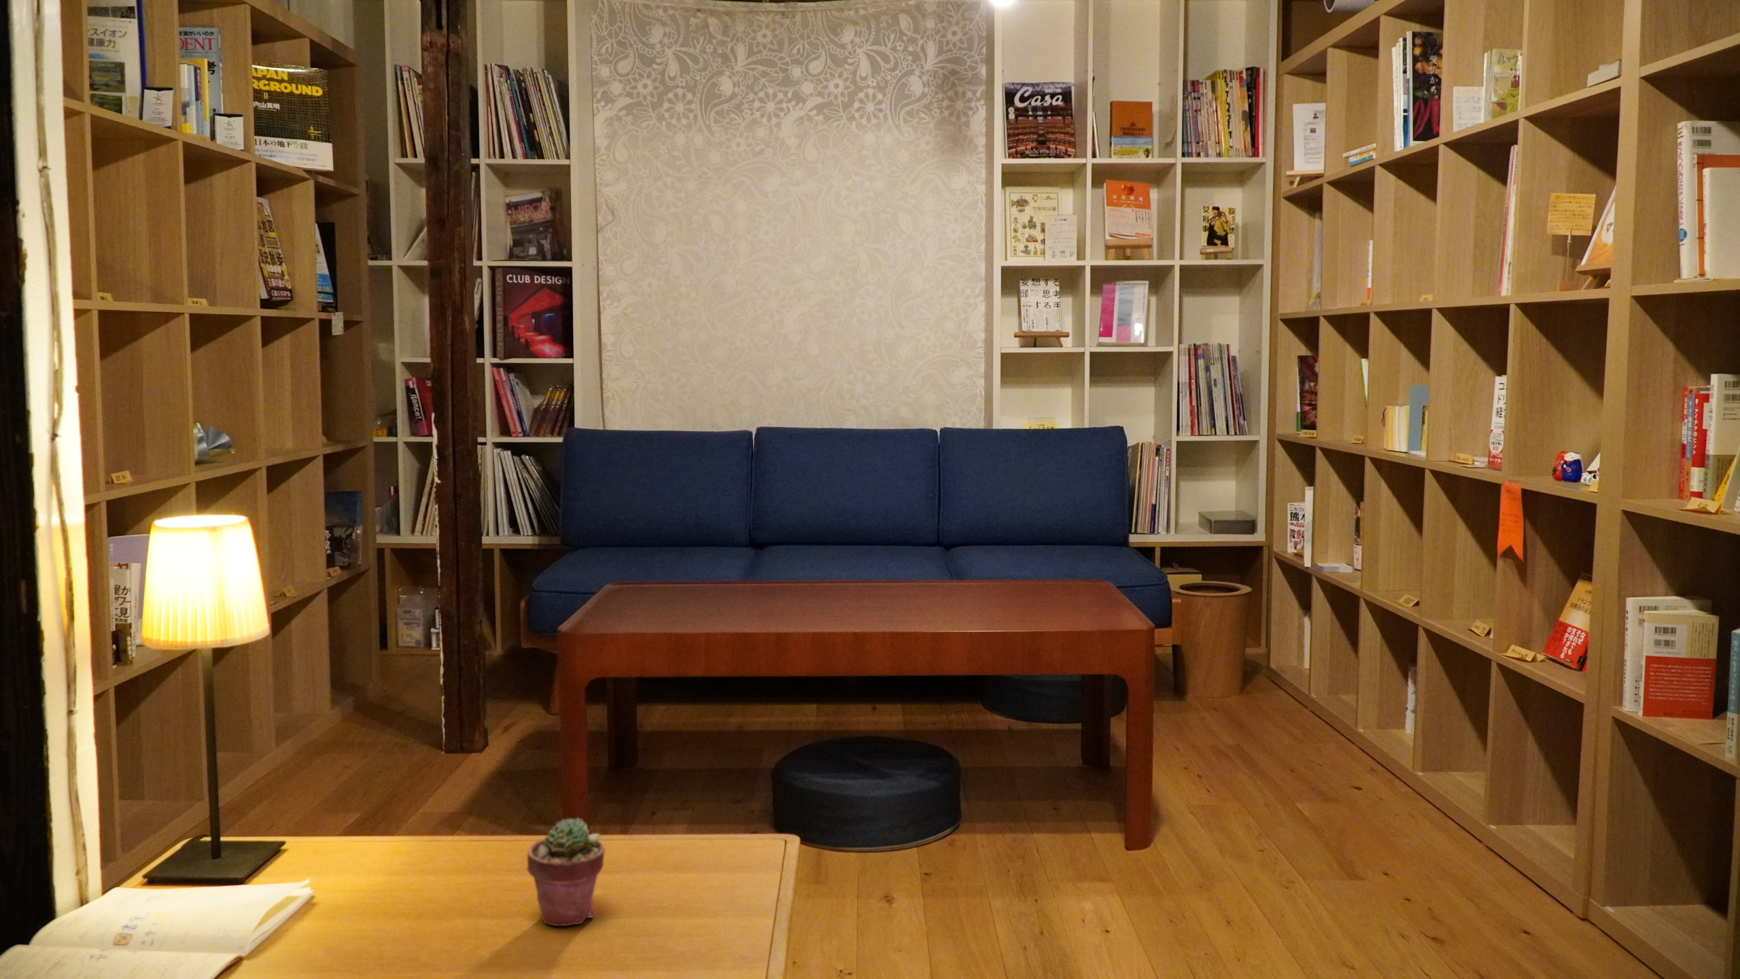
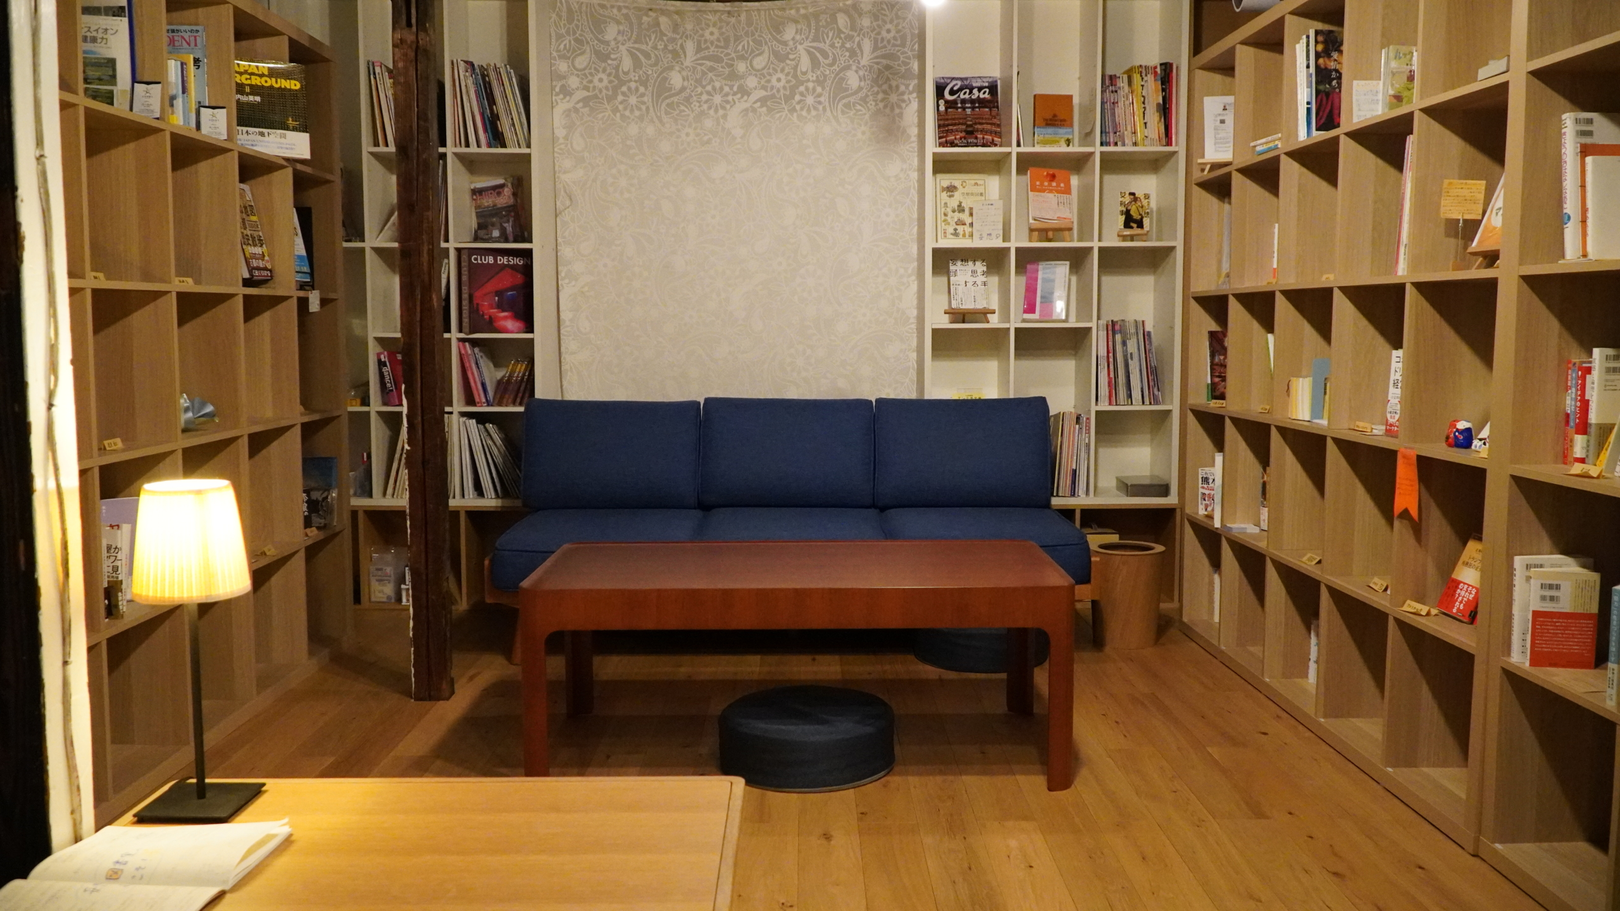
- potted succulent [526,818,606,926]
